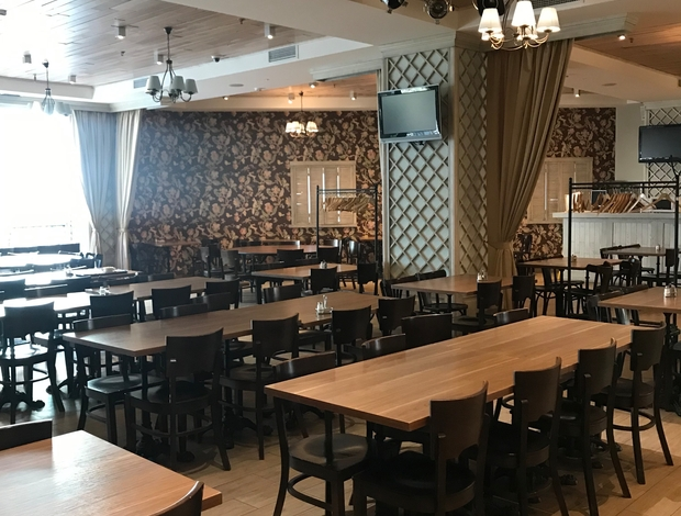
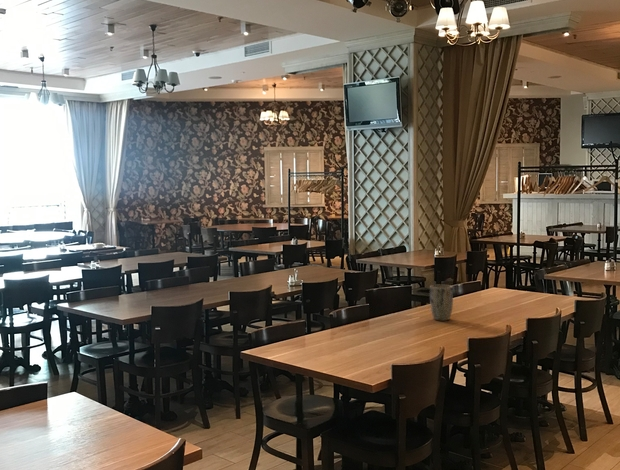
+ plant pot [429,284,454,322]
